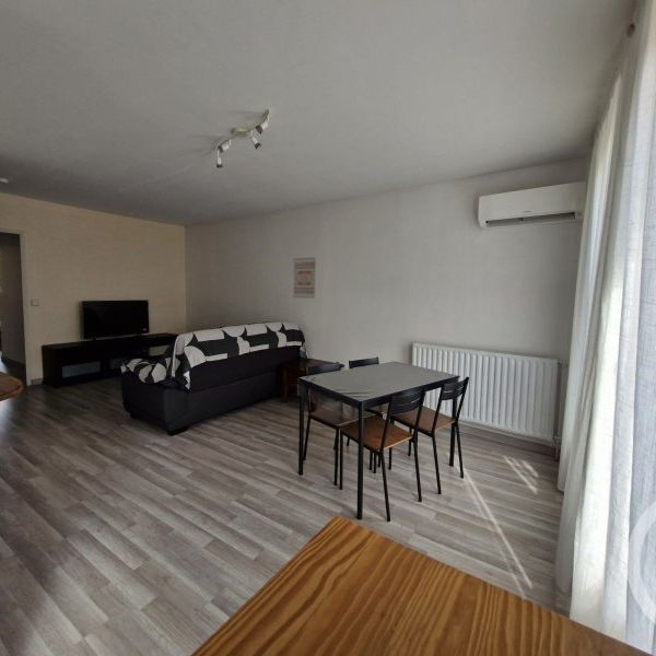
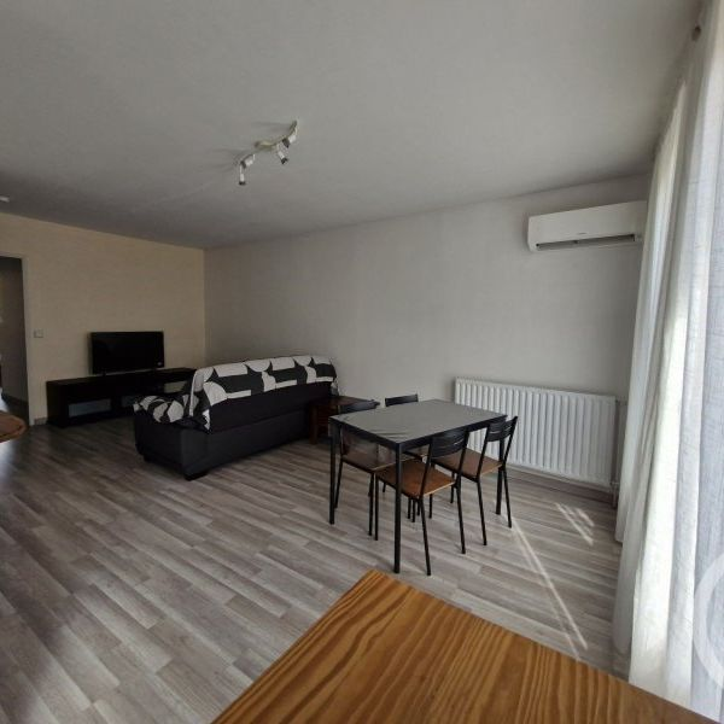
- wall art [291,256,317,300]
